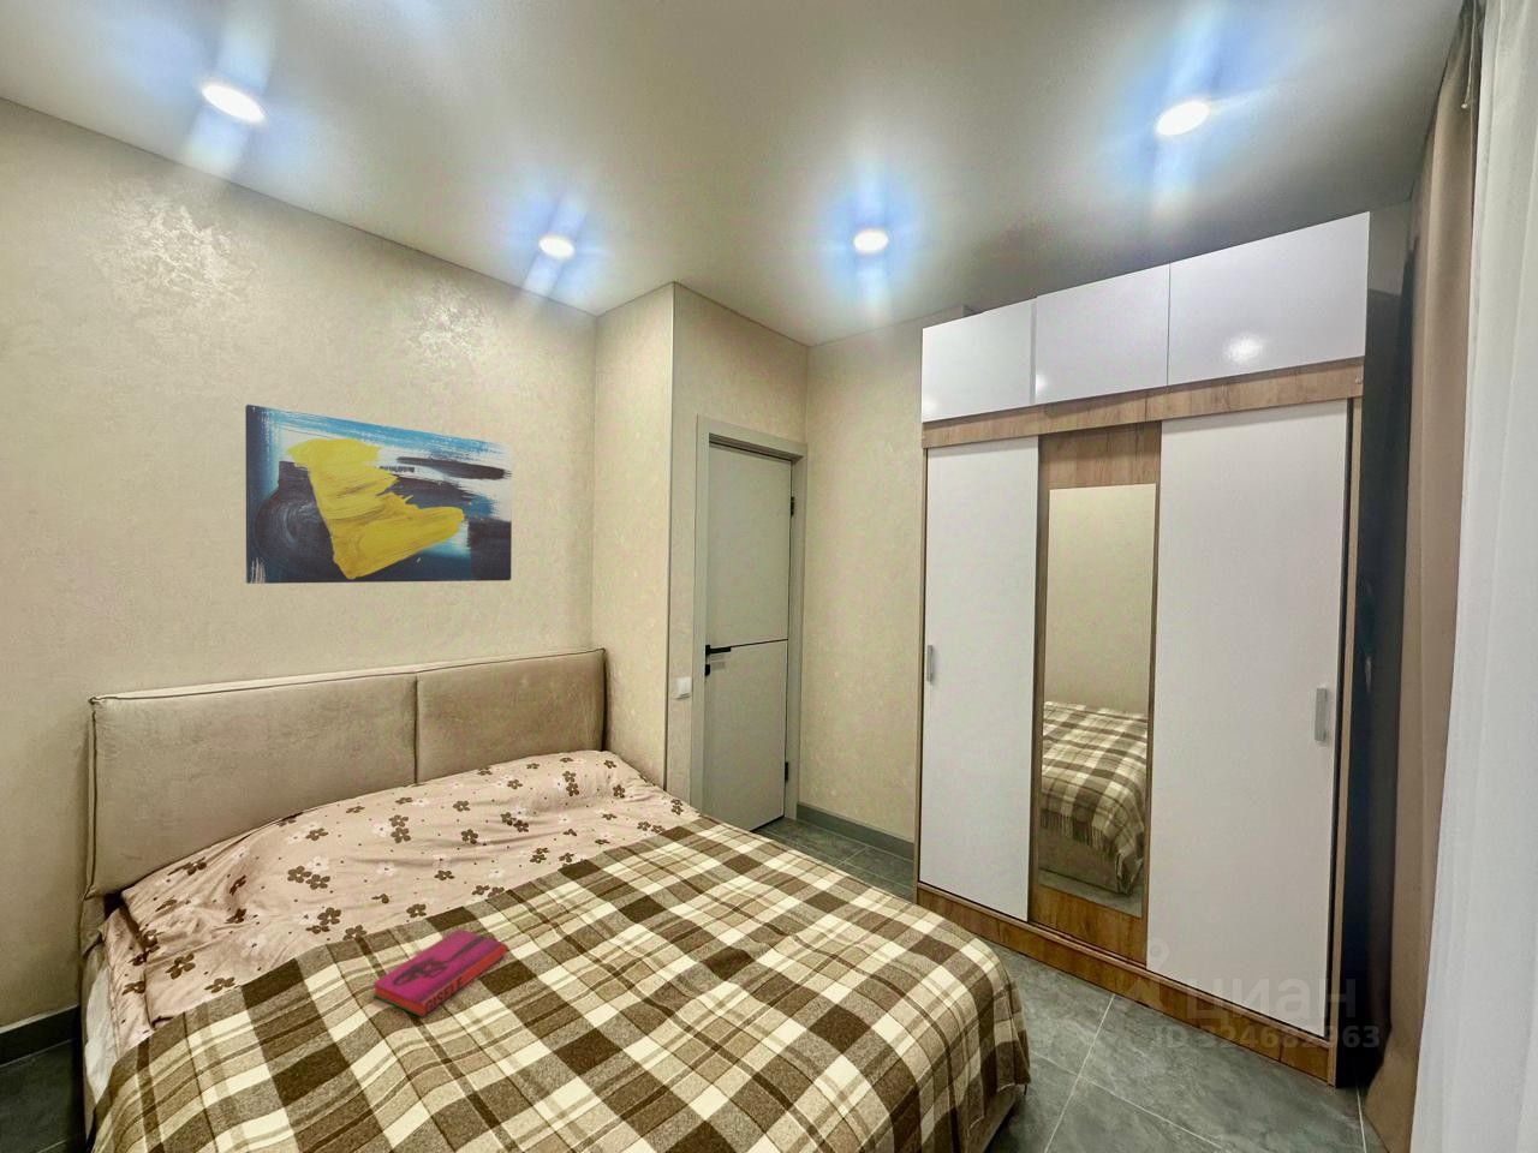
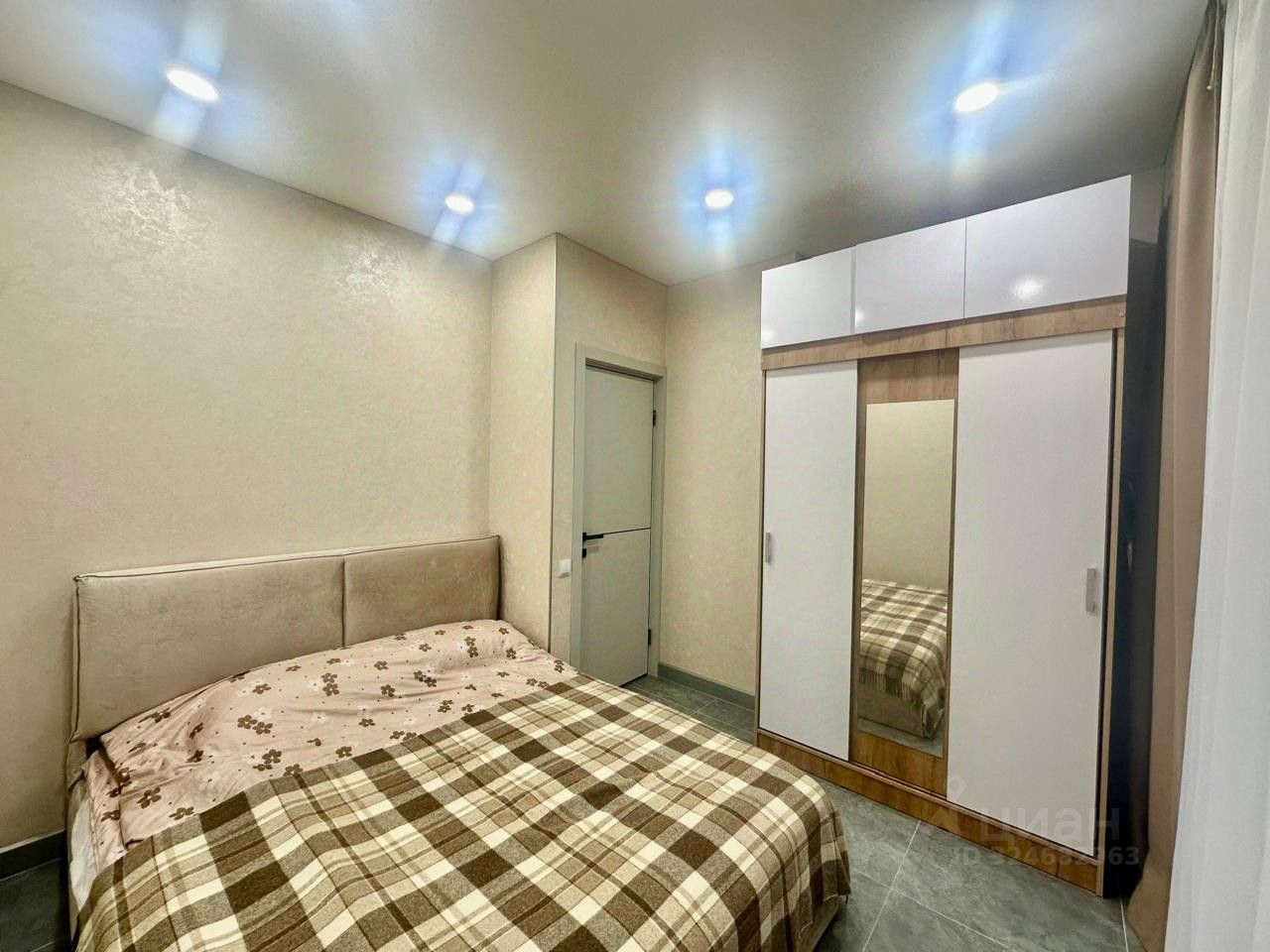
- wall art [243,403,513,585]
- hardback book [372,928,507,1019]
